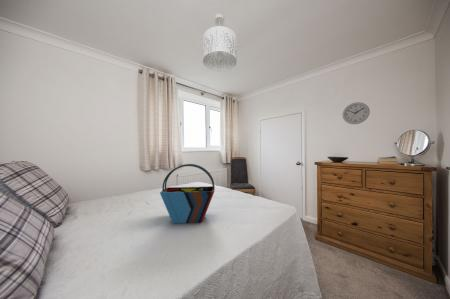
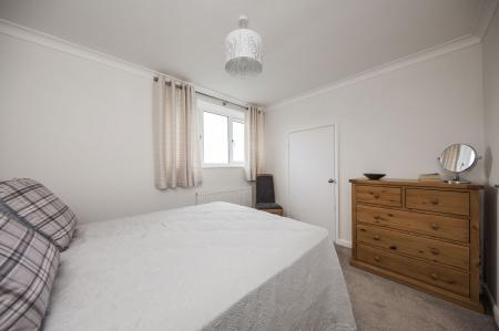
- wall clock [342,101,371,125]
- tote bag [159,163,216,224]
